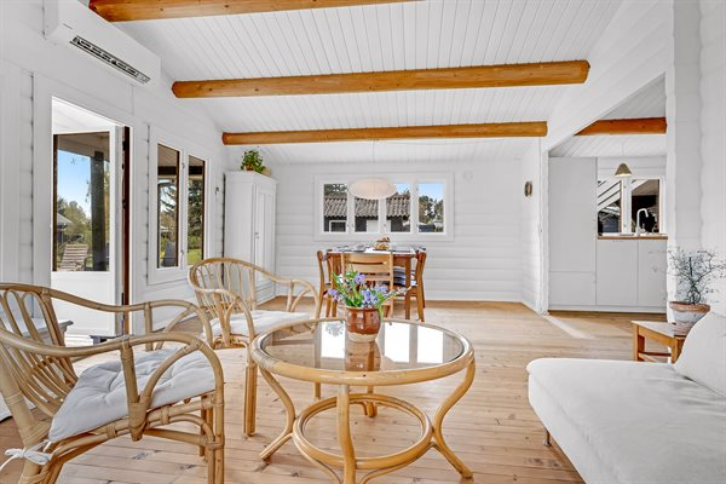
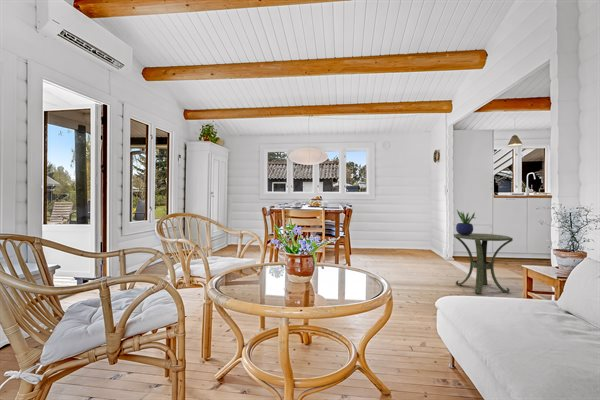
+ side table [453,232,514,295]
+ potted plant [455,209,476,235]
